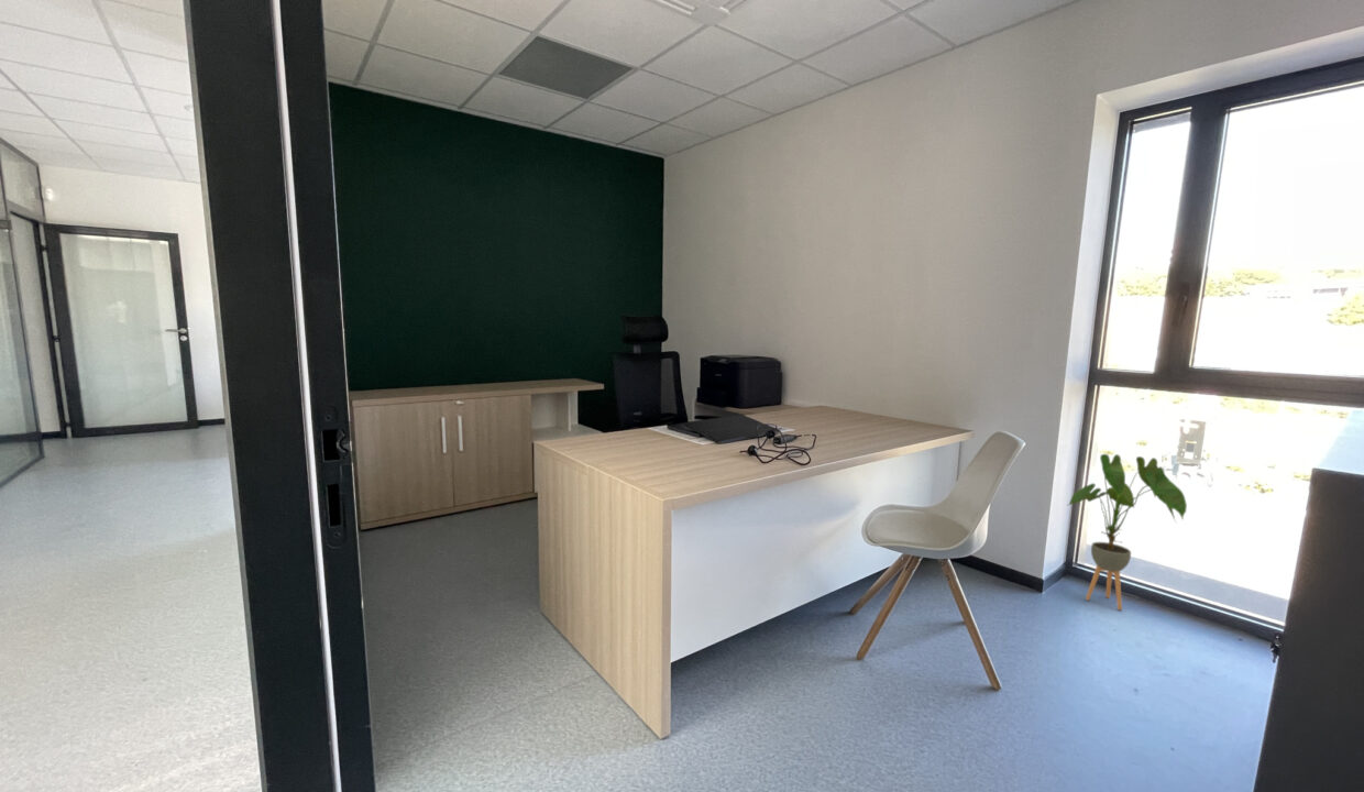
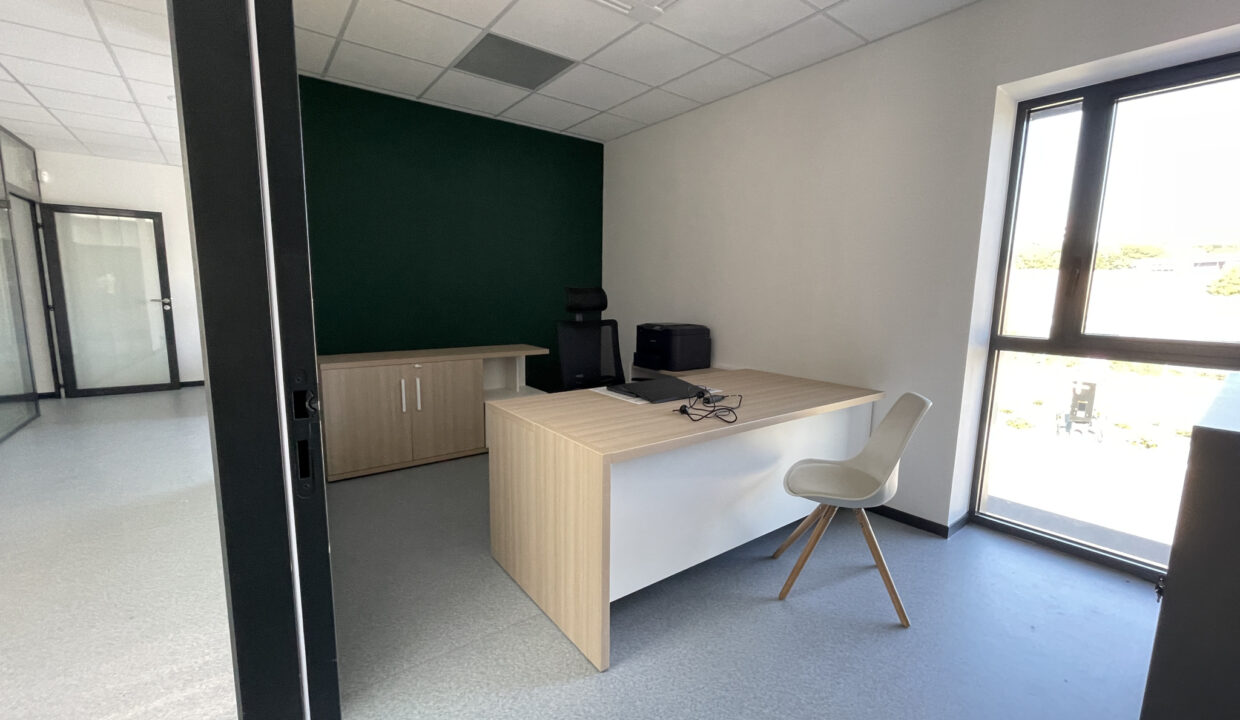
- house plant [1067,453,1188,610]
